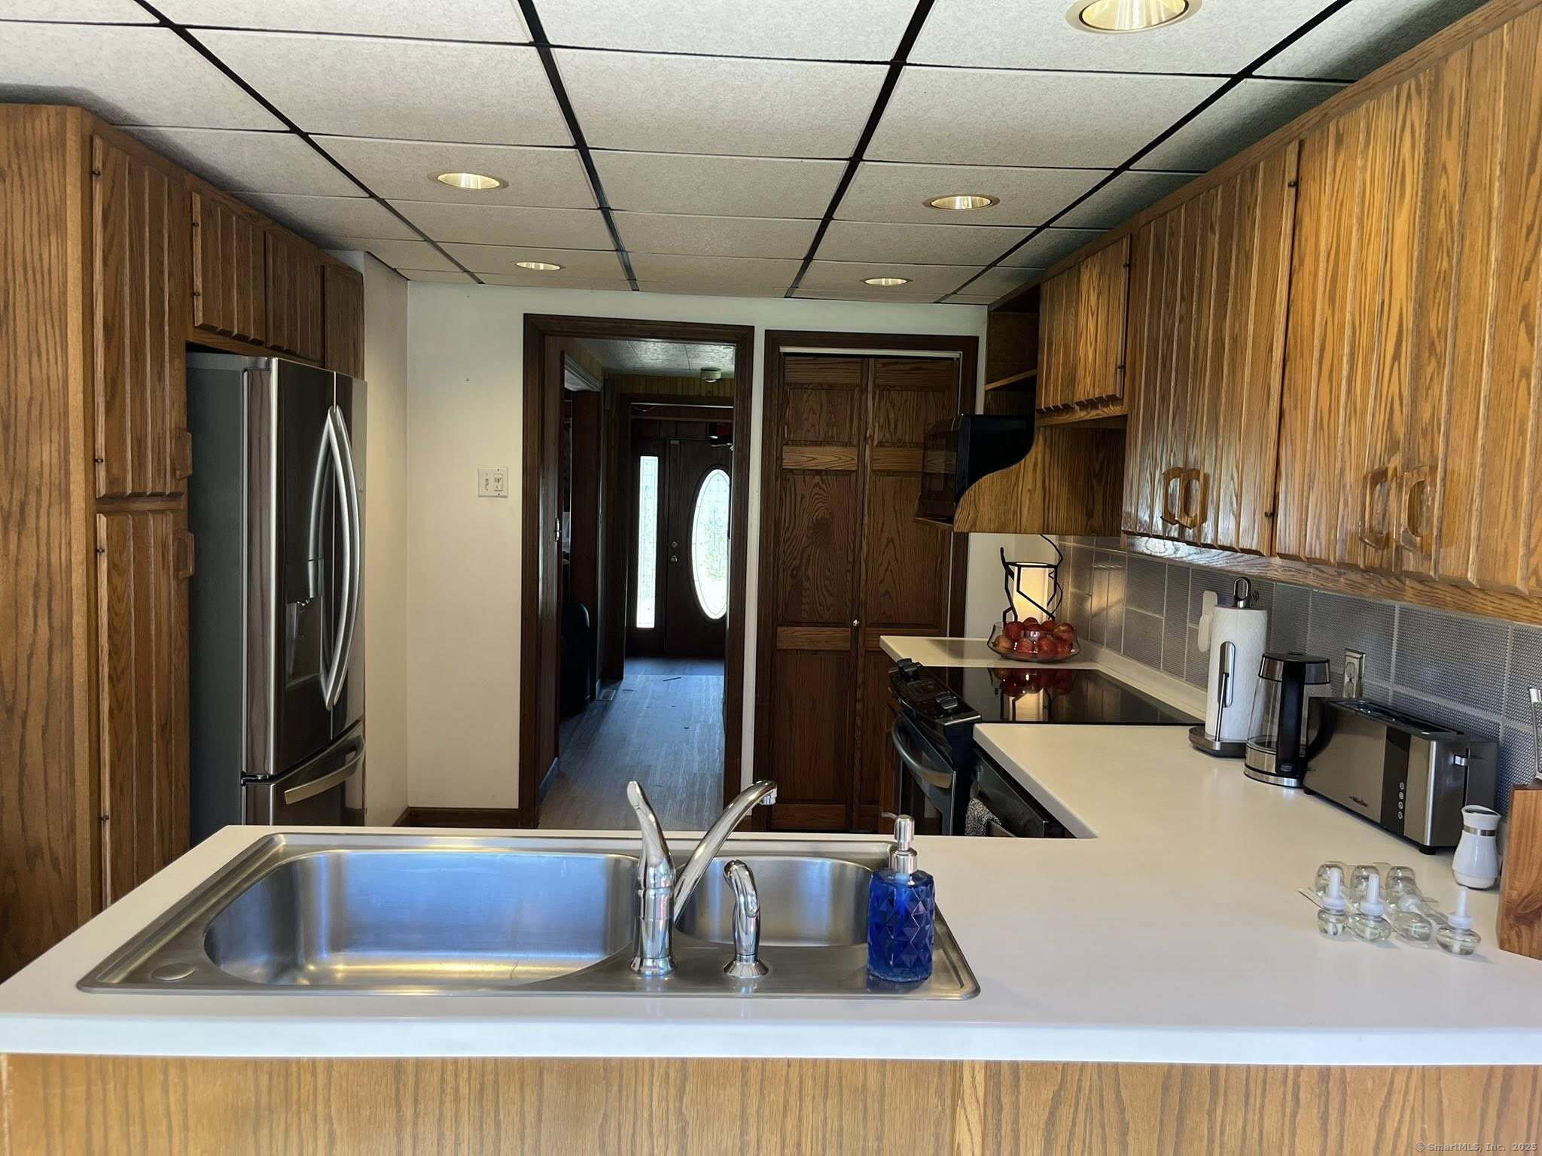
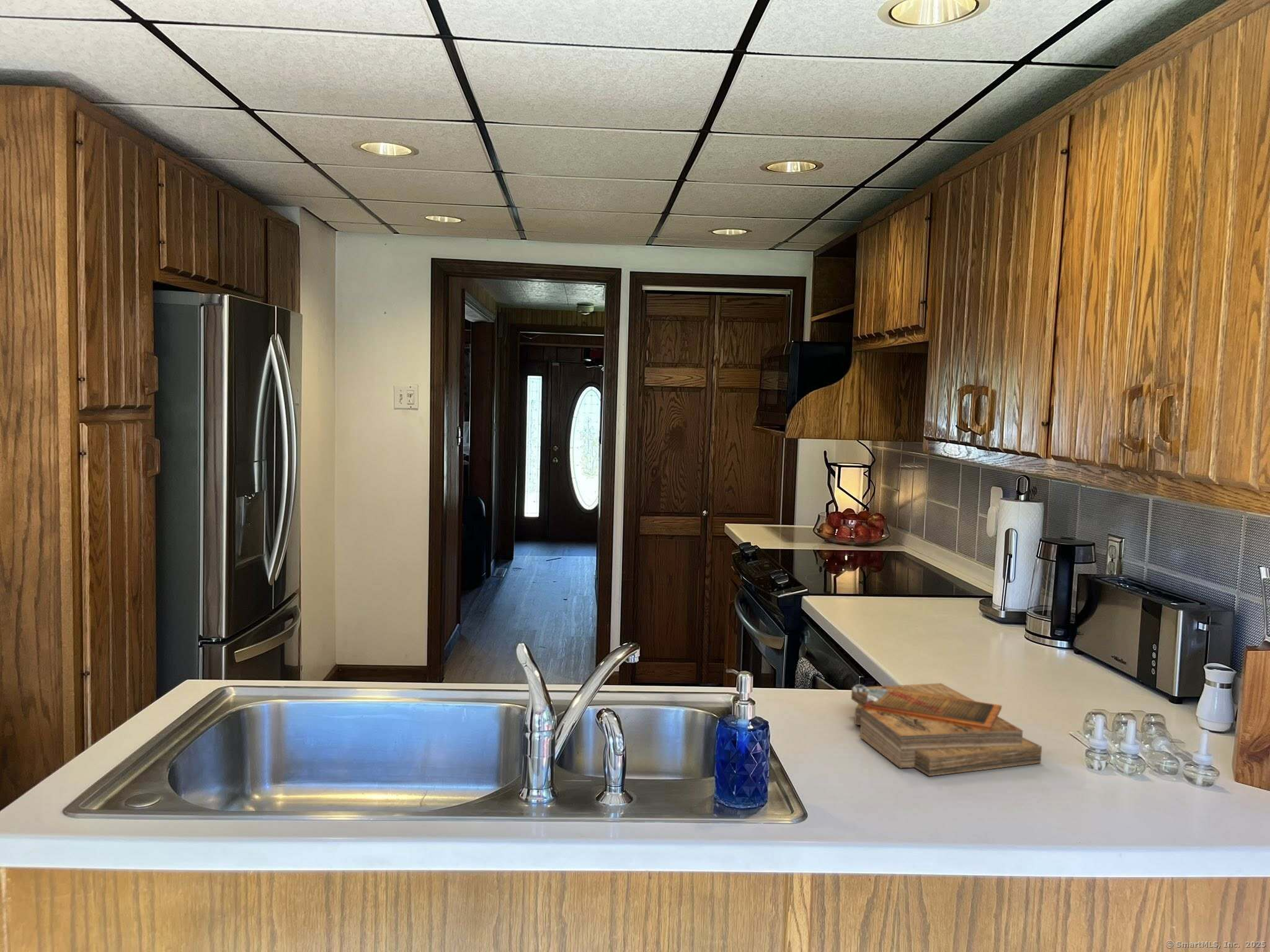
+ clipboard [851,682,1042,777]
